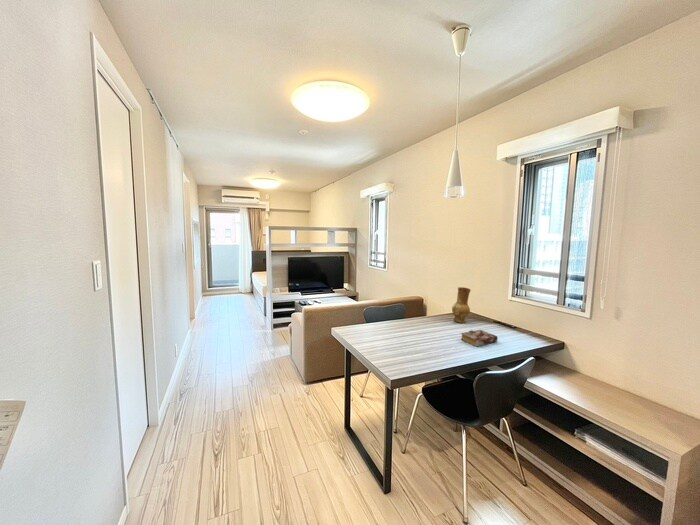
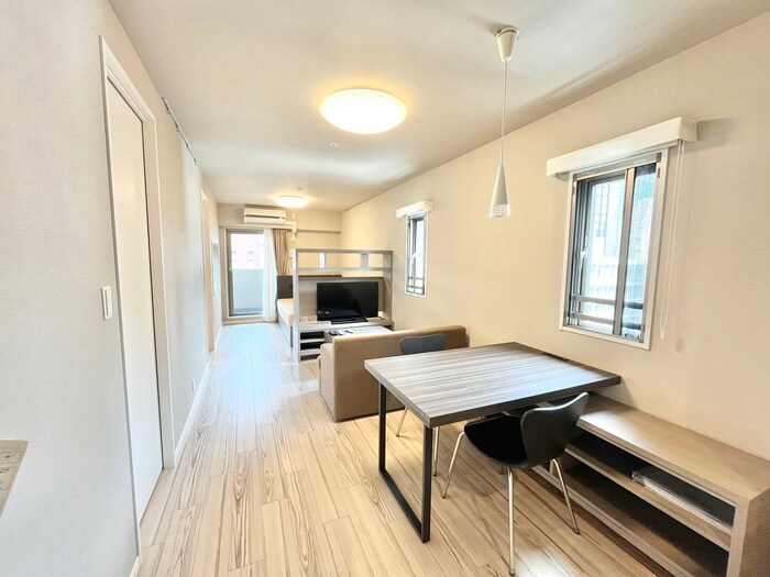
- book [460,329,499,348]
- ceramic jug [451,286,472,324]
